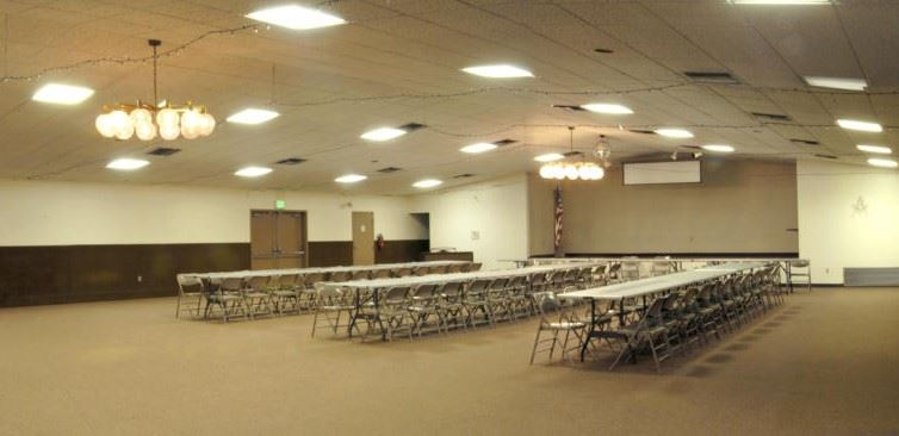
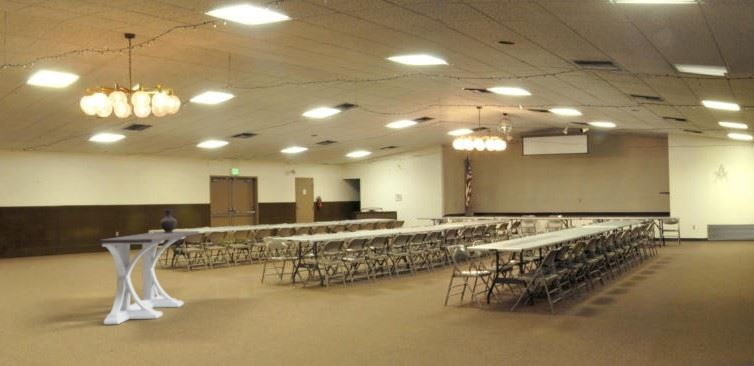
+ jug [159,209,178,233]
+ dining table [99,230,200,325]
